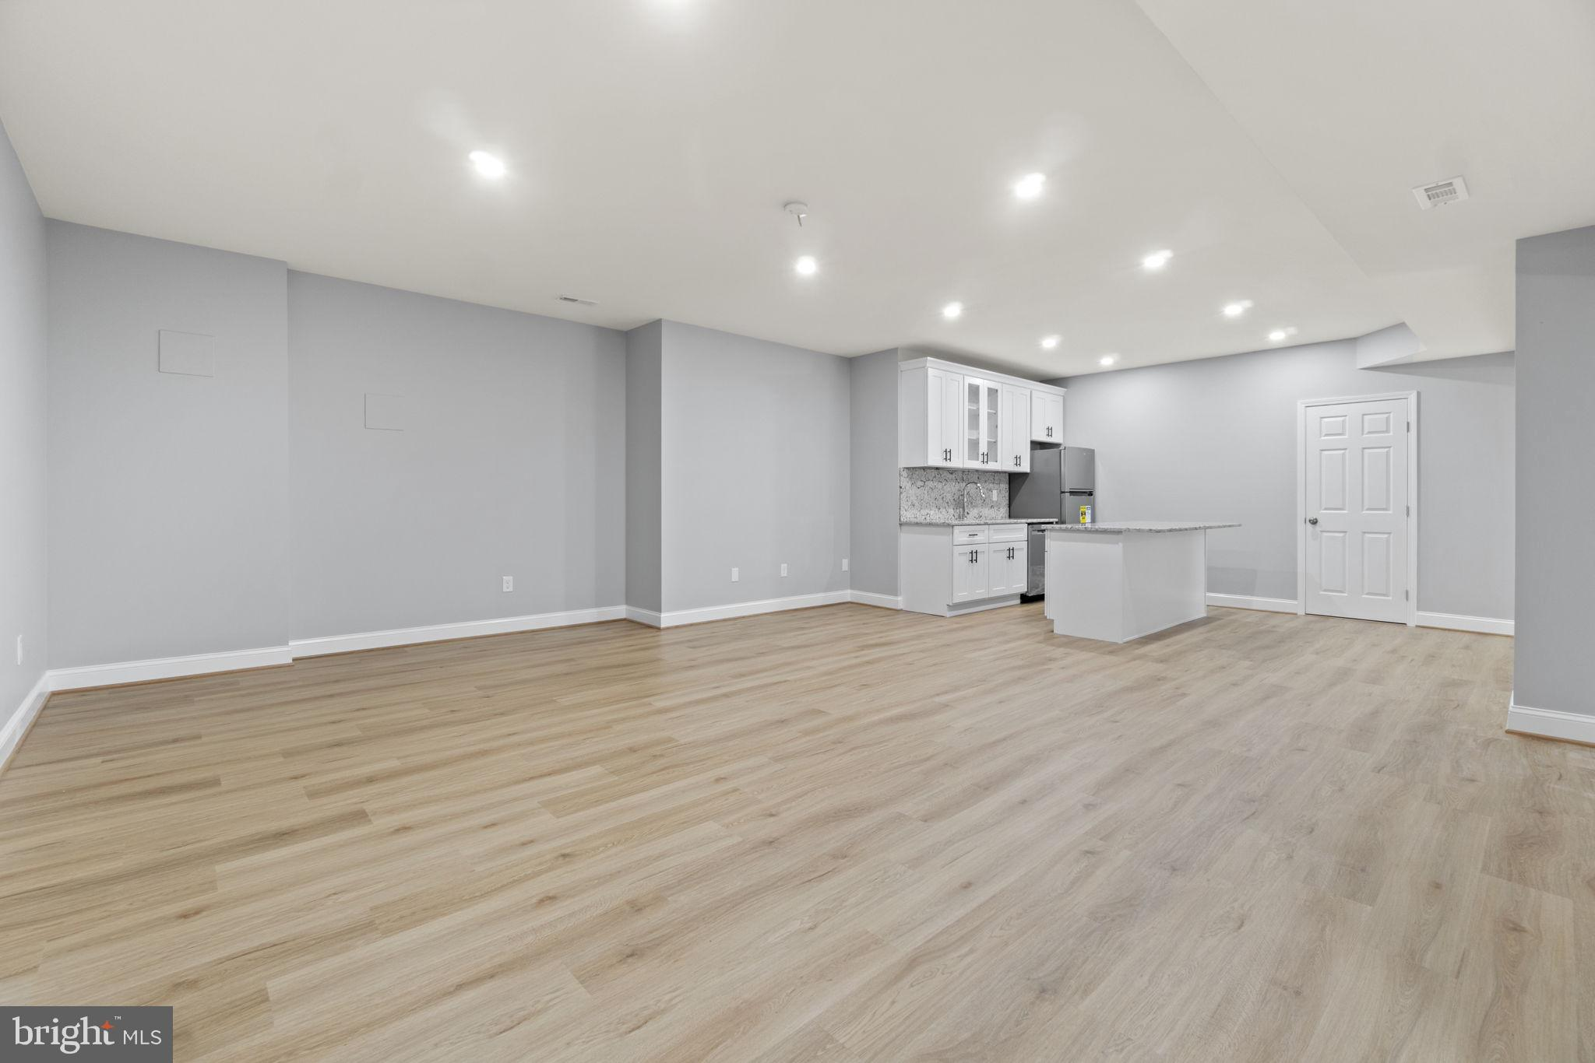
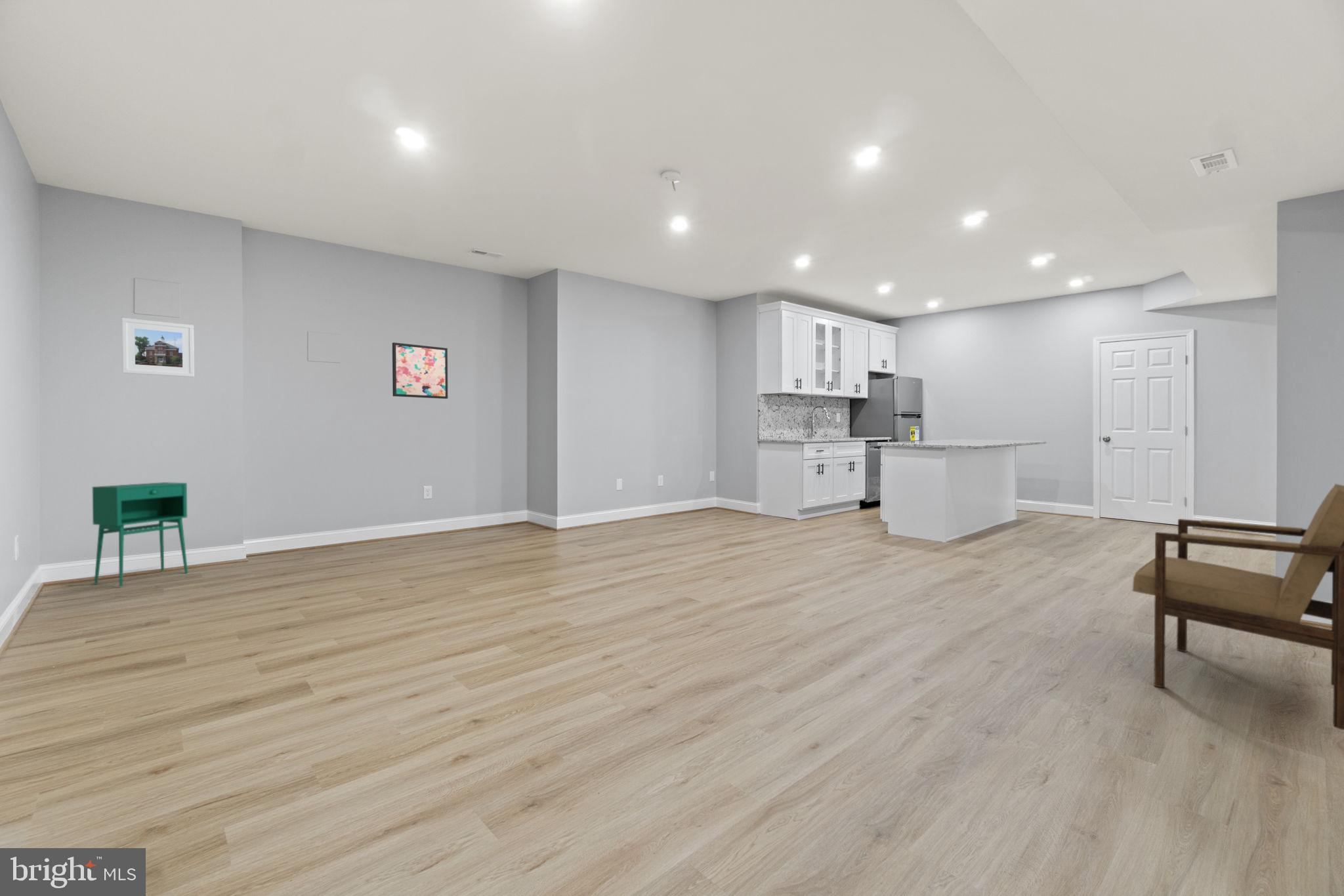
+ armchair [1131,483,1344,731]
+ wall art [392,342,448,399]
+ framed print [121,317,195,378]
+ storage cabinet [92,481,188,587]
